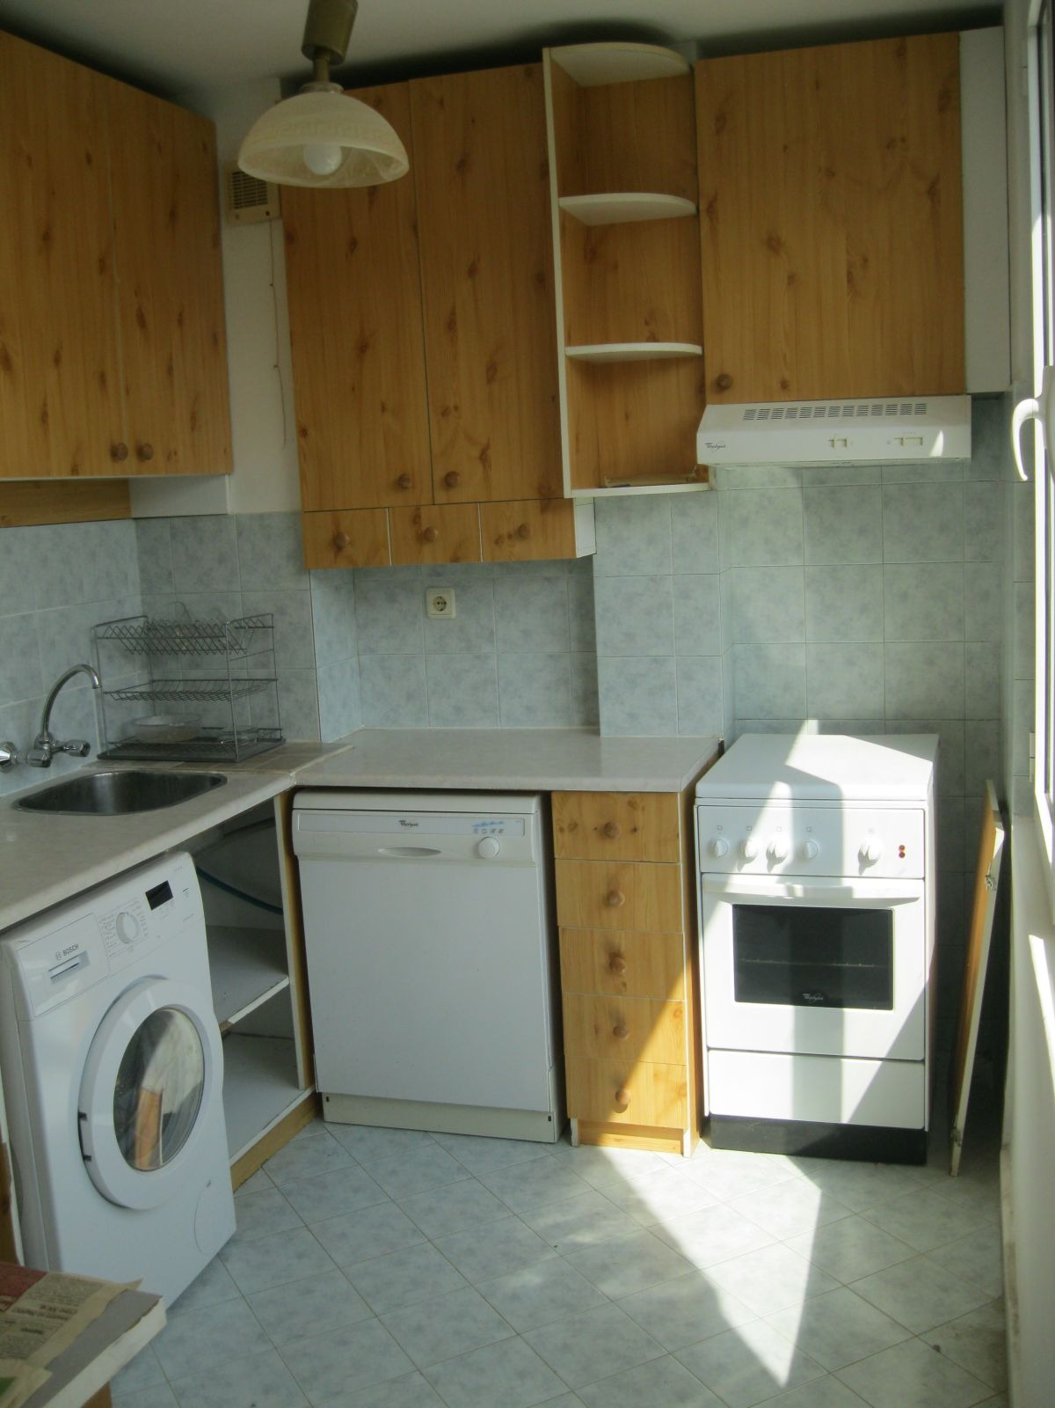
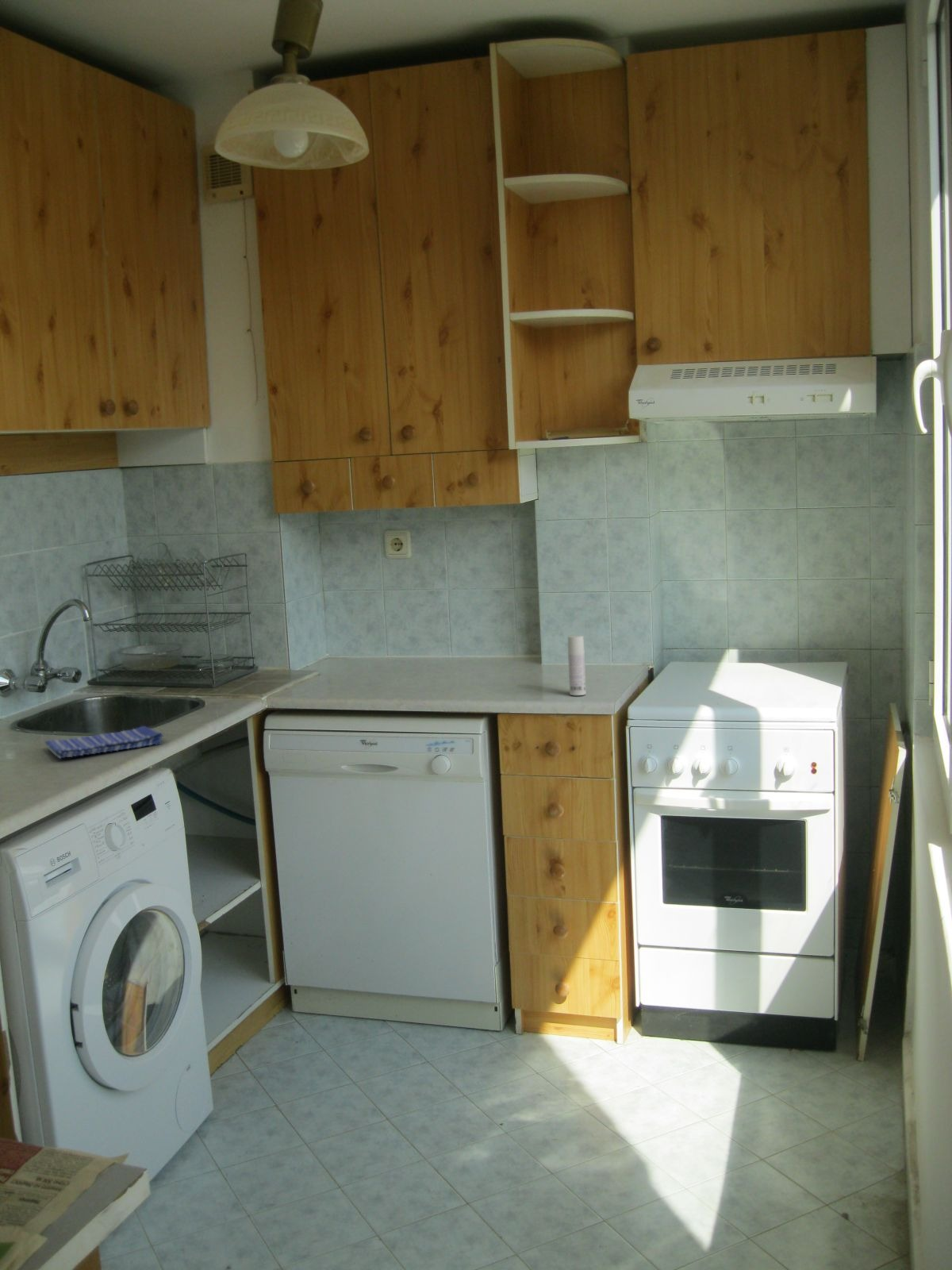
+ bottle [567,634,587,696]
+ dish towel [44,725,164,760]
